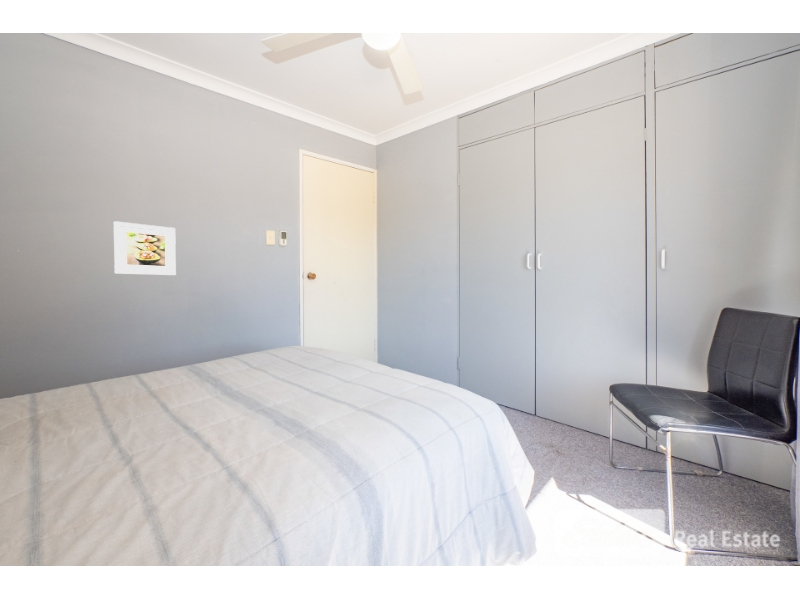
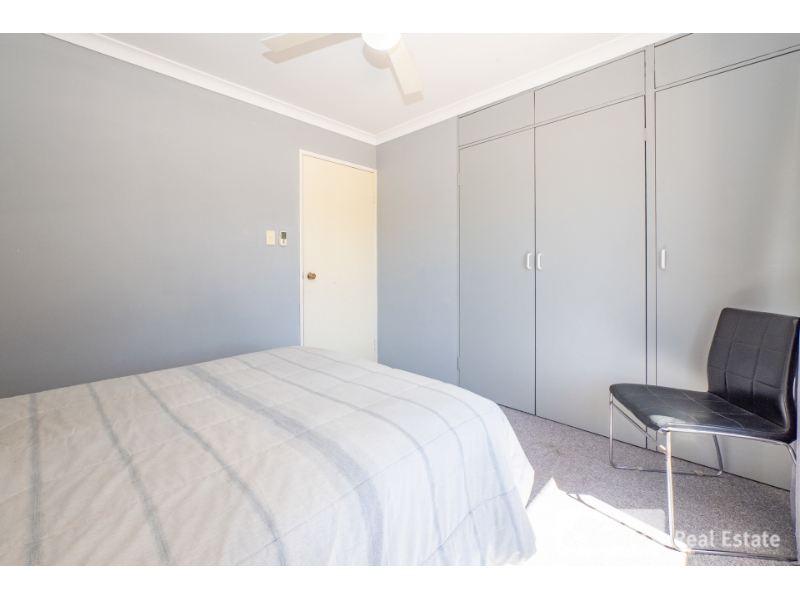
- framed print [113,220,177,276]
